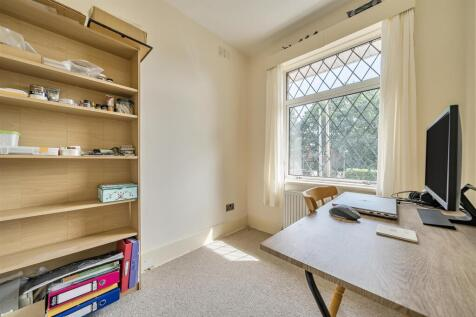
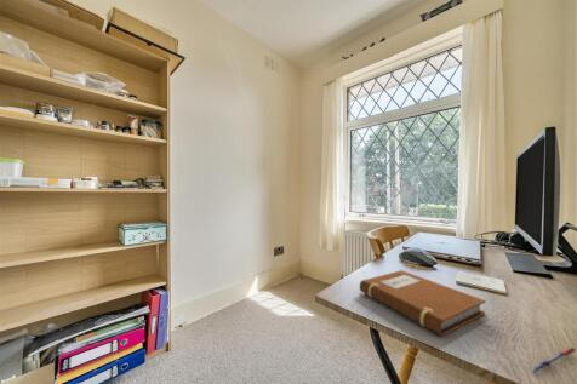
+ notebook [359,269,486,337]
+ pen [529,345,577,376]
